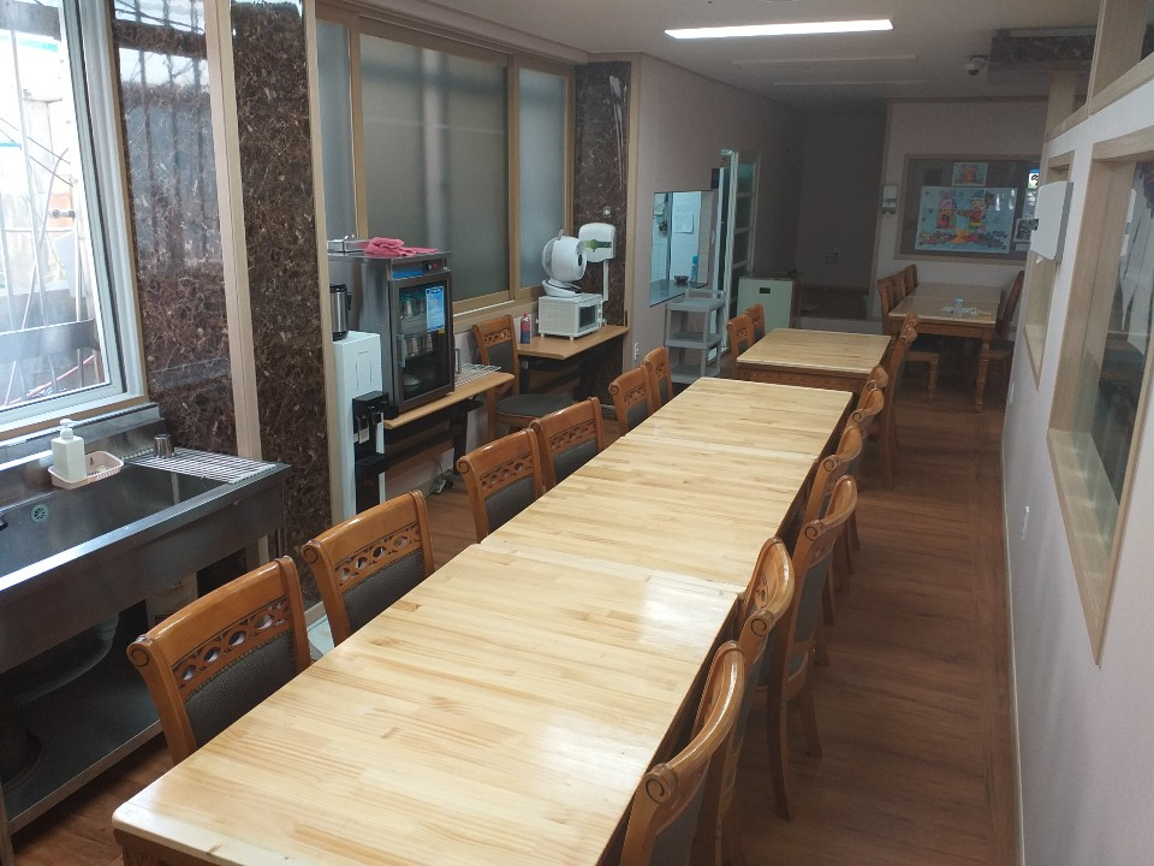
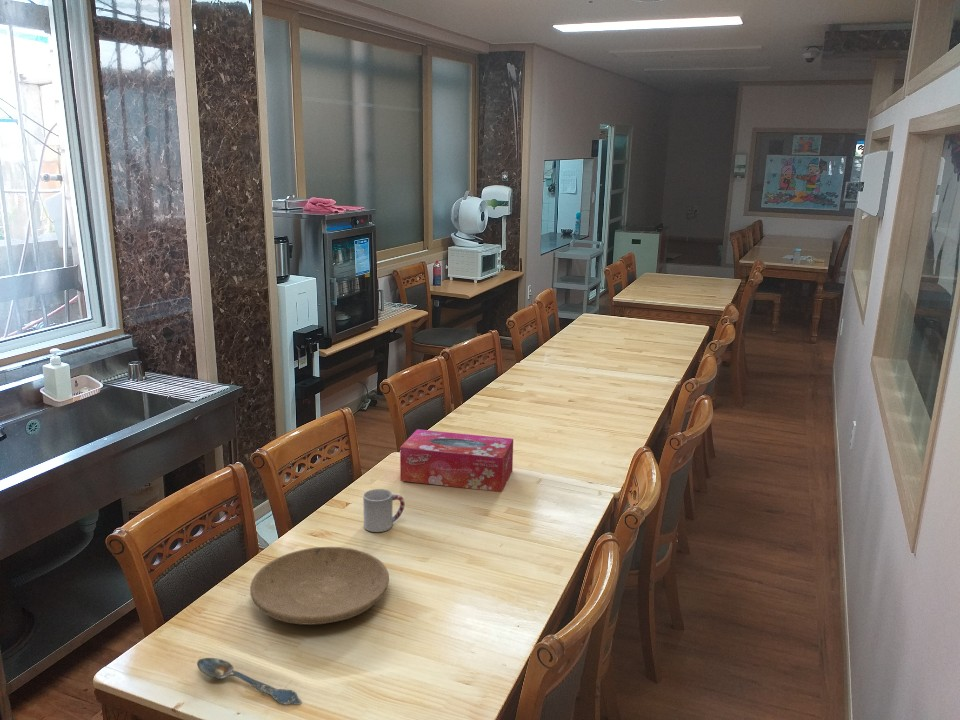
+ tissue box [399,429,514,493]
+ cup [362,488,406,533]
+ plate [249,546,390,626]
+ spoon [196,657,303,706]
